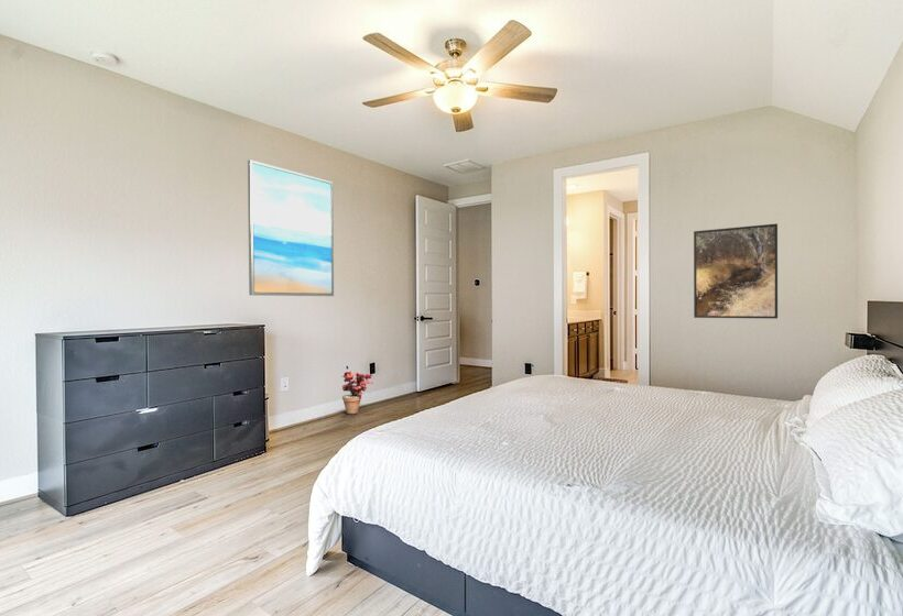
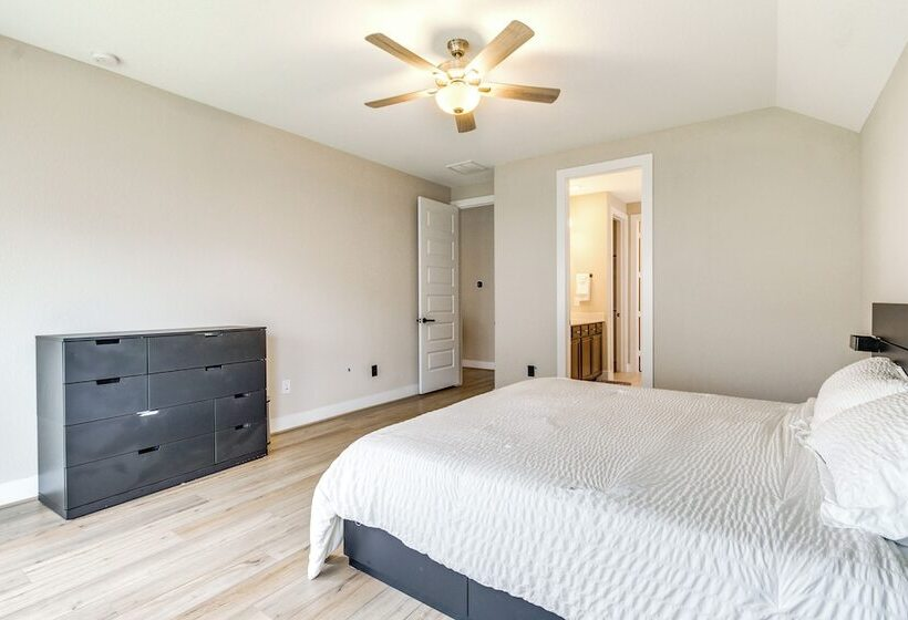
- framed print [693,223,779,320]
- potted plant [341,370,374,415]
- wall art [247,158,335,297]
